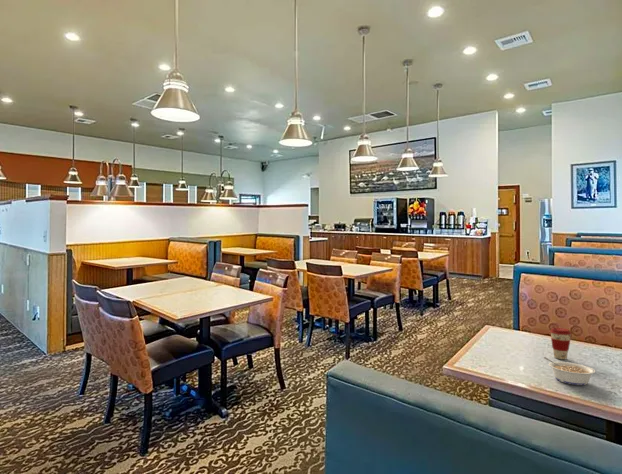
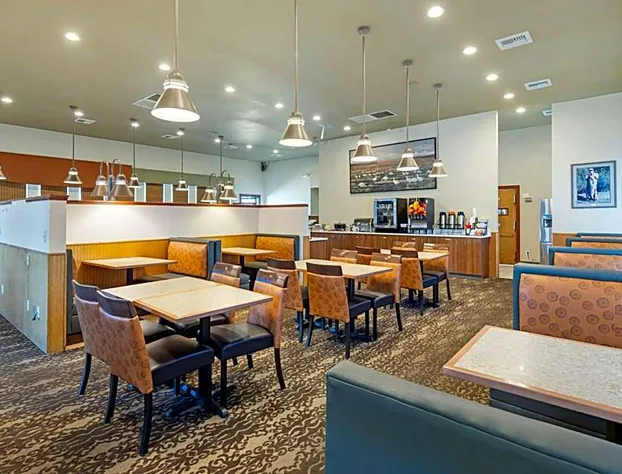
- legume [543,356,596,386]
- coffee cup [549,327,572,360]
